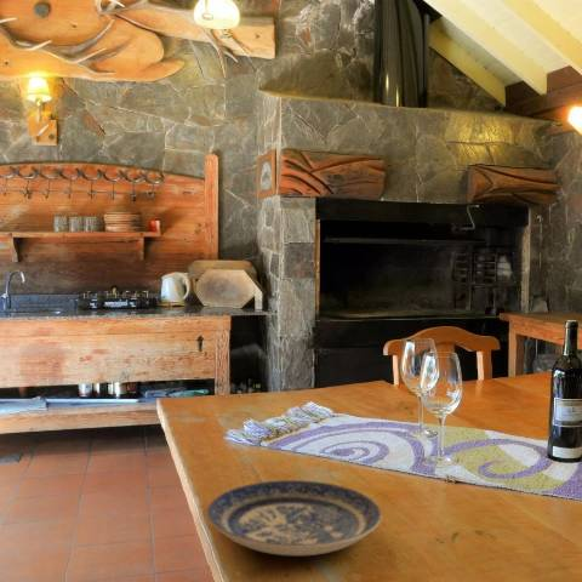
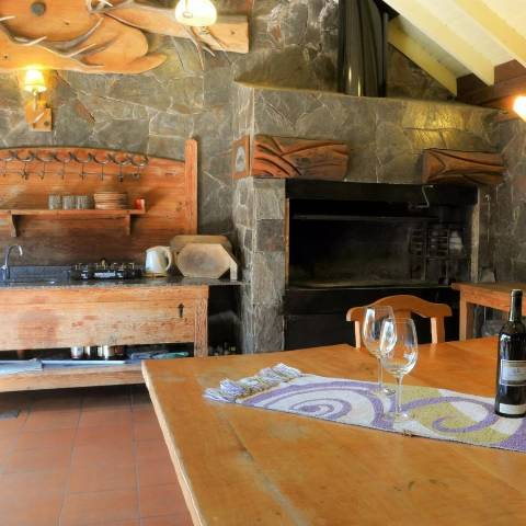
- plate [206,479,383,557]
